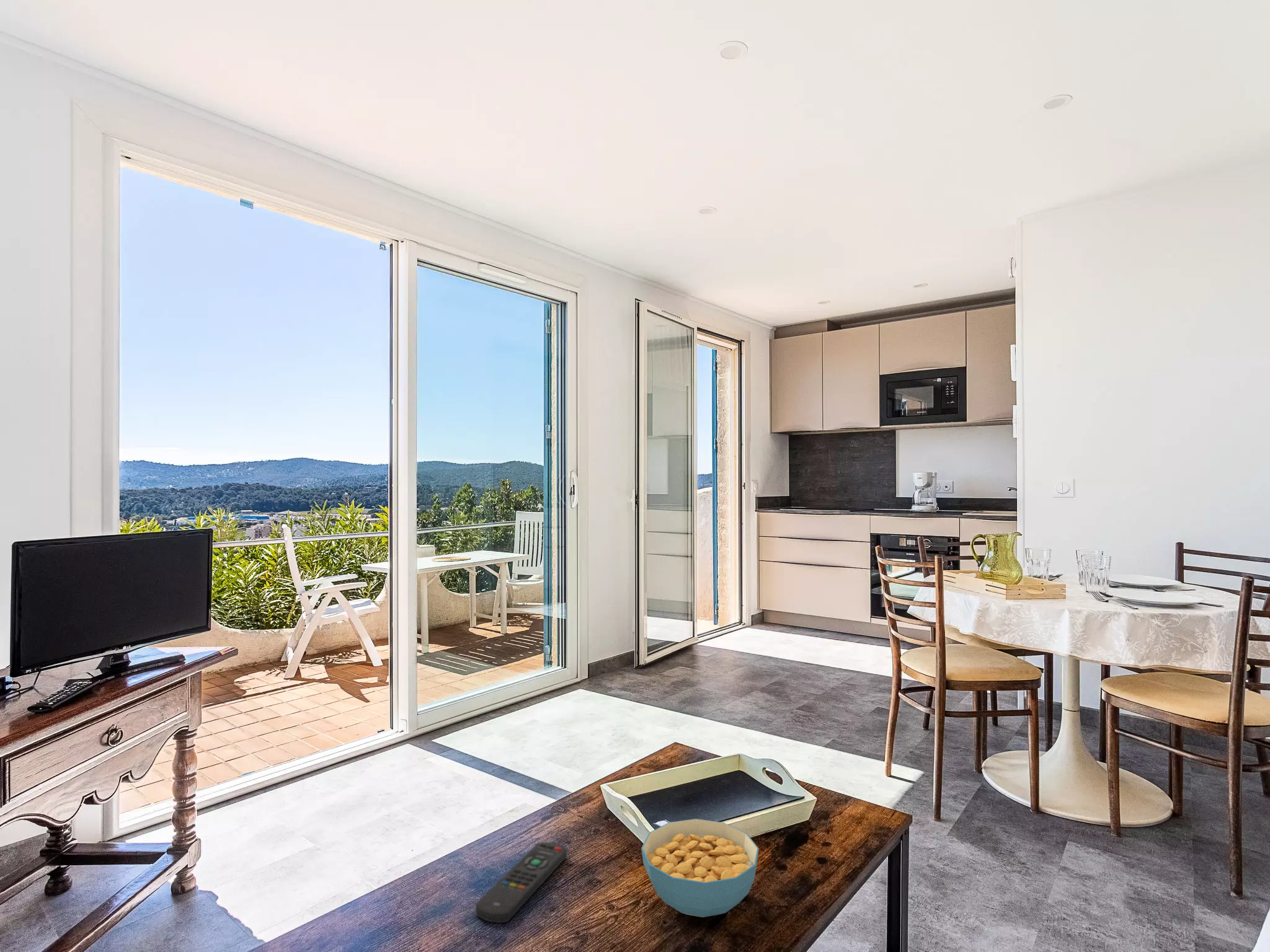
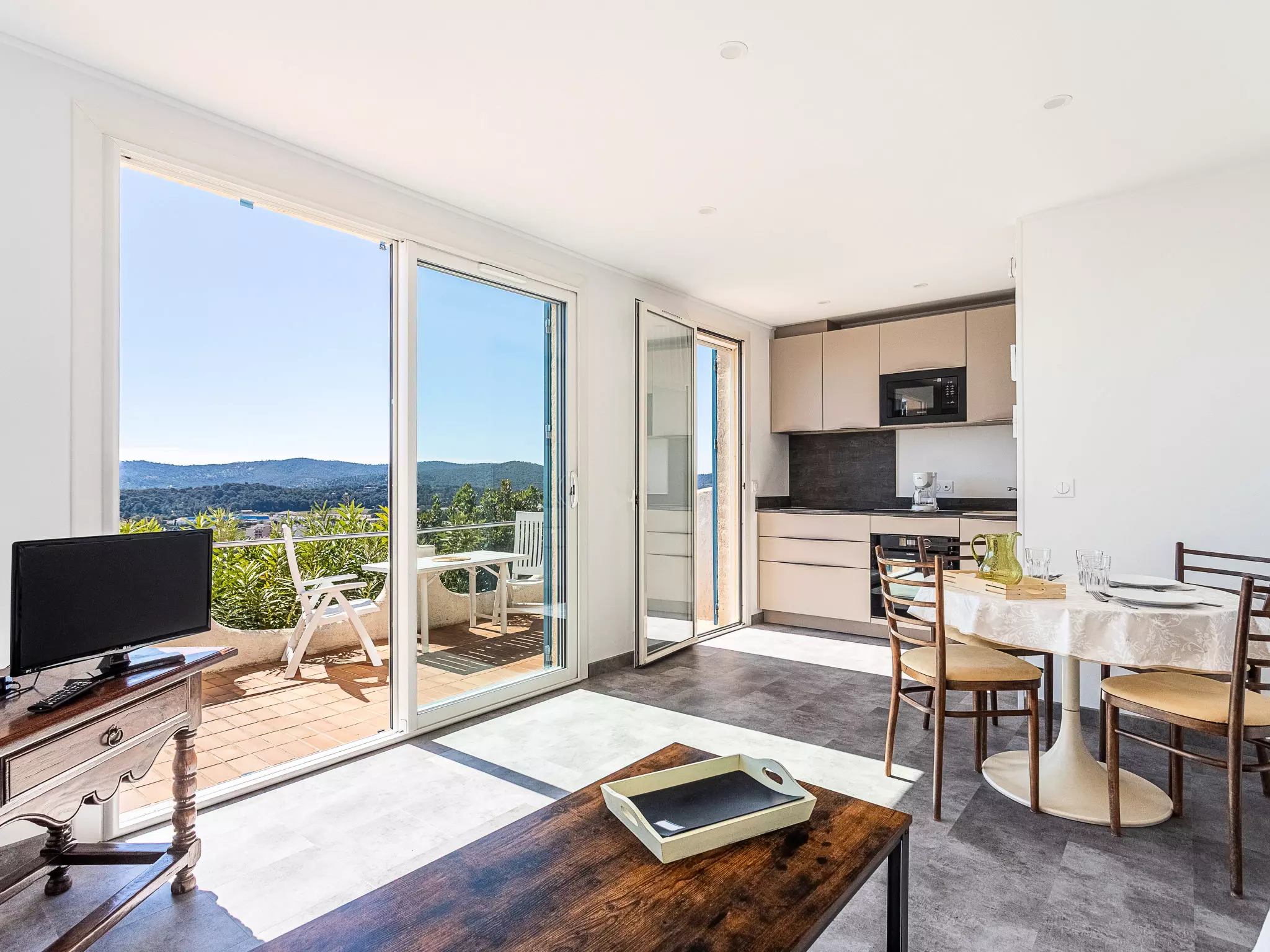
- remote control [475,842,567,923]
- cereal bowl [641,818,760,918]
